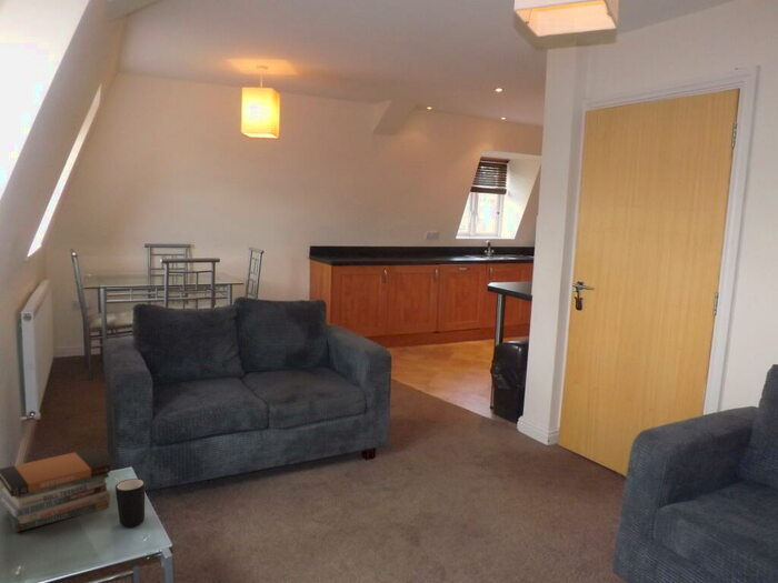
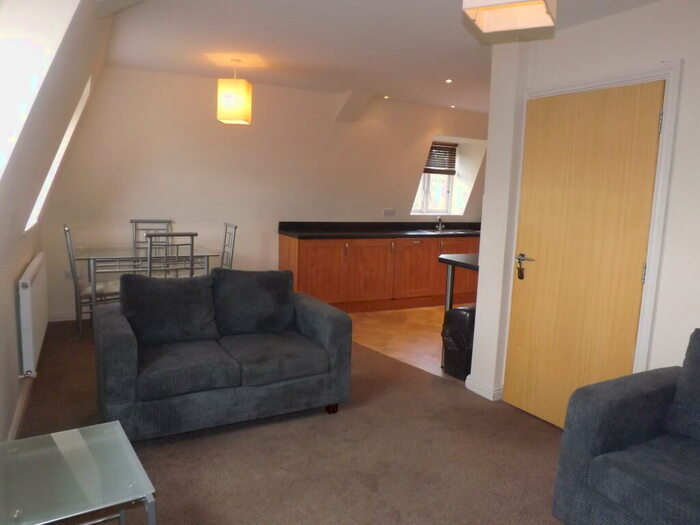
- book stack [0,448,111,533]
- mug [114,478,147,527]
